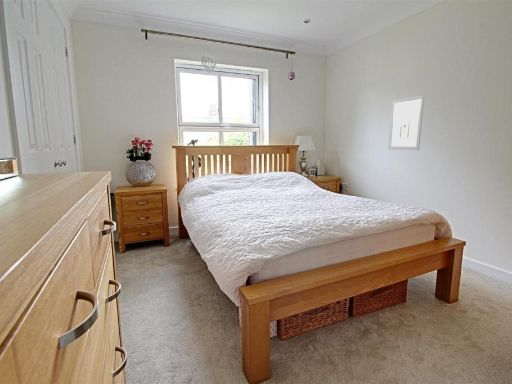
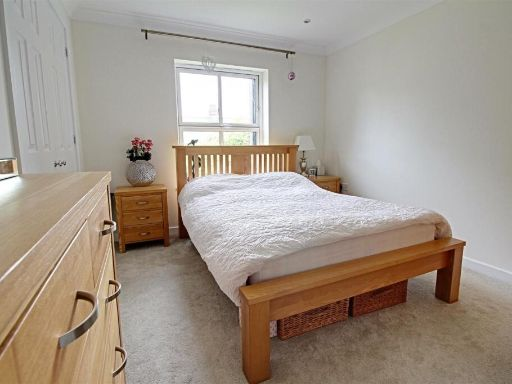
- wall art [387,94,425,151]
